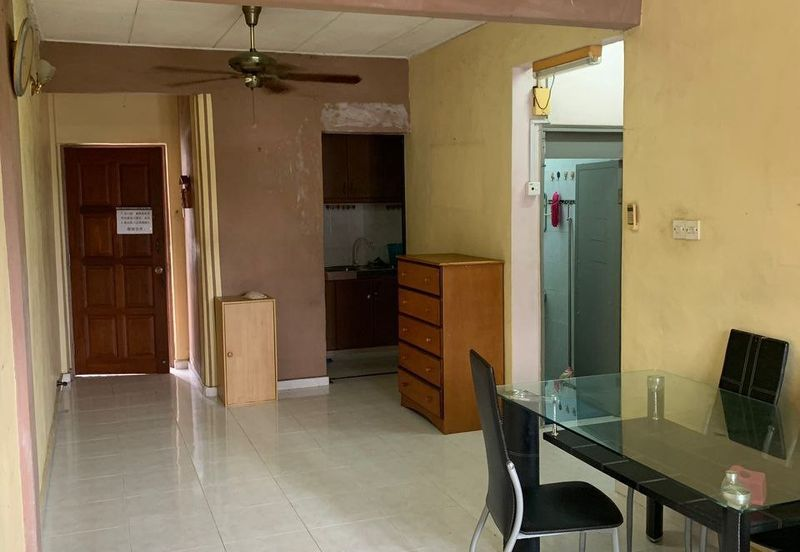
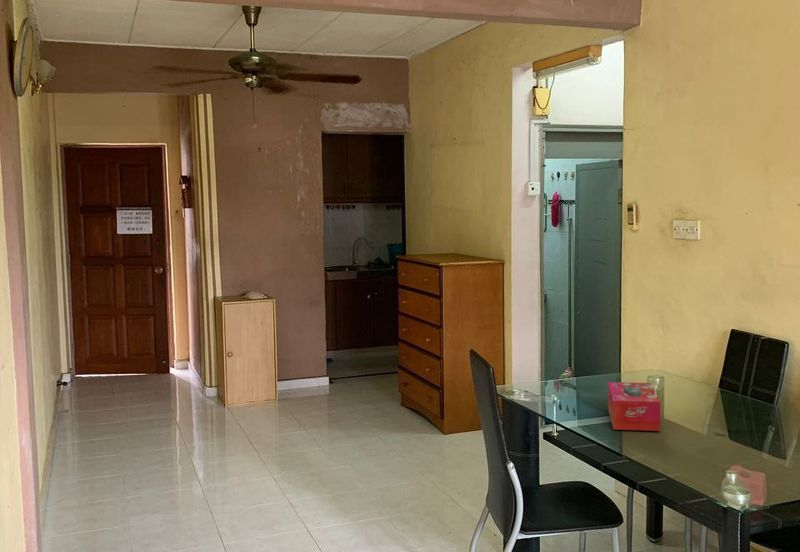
+ tissue box [607,381,661,432]
